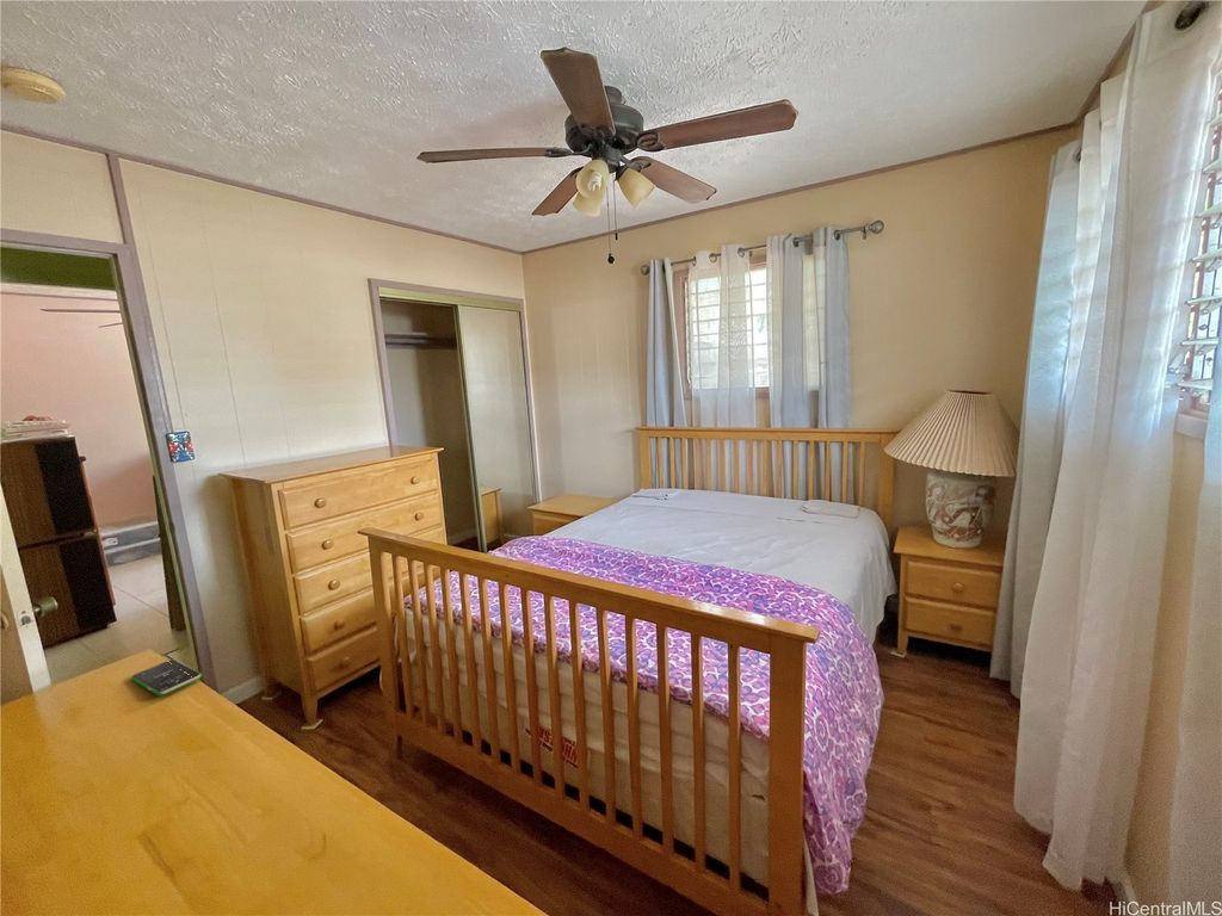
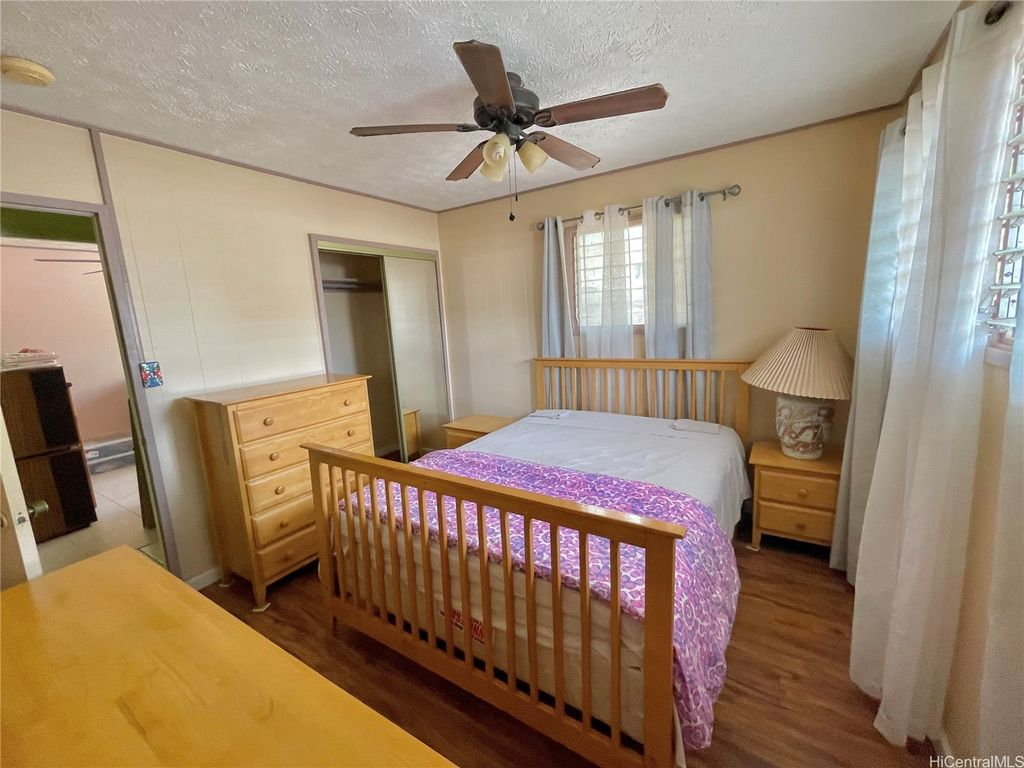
- smartphone [130,658,203,697]
